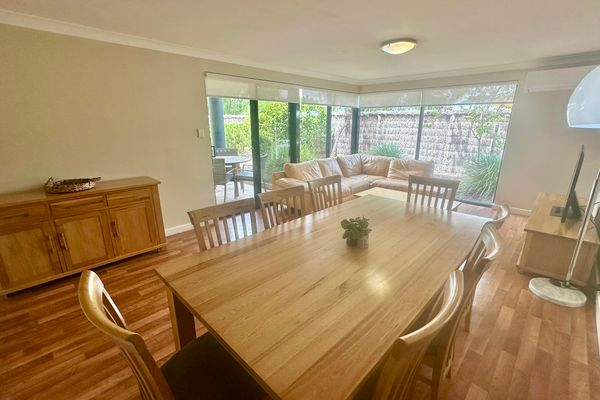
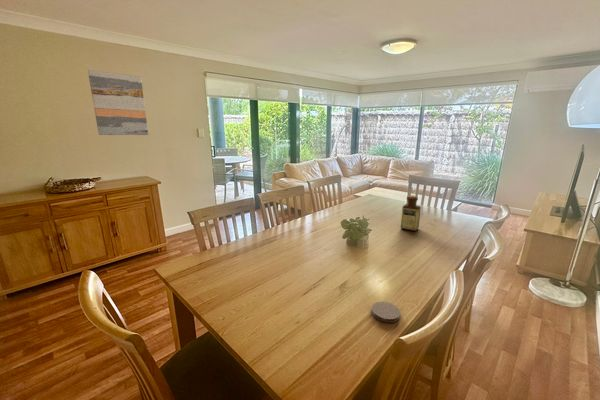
+ bottle [400,194,422,232]
+ wall art [87,69,150,136]
+ coaster [371,301,401,323]
